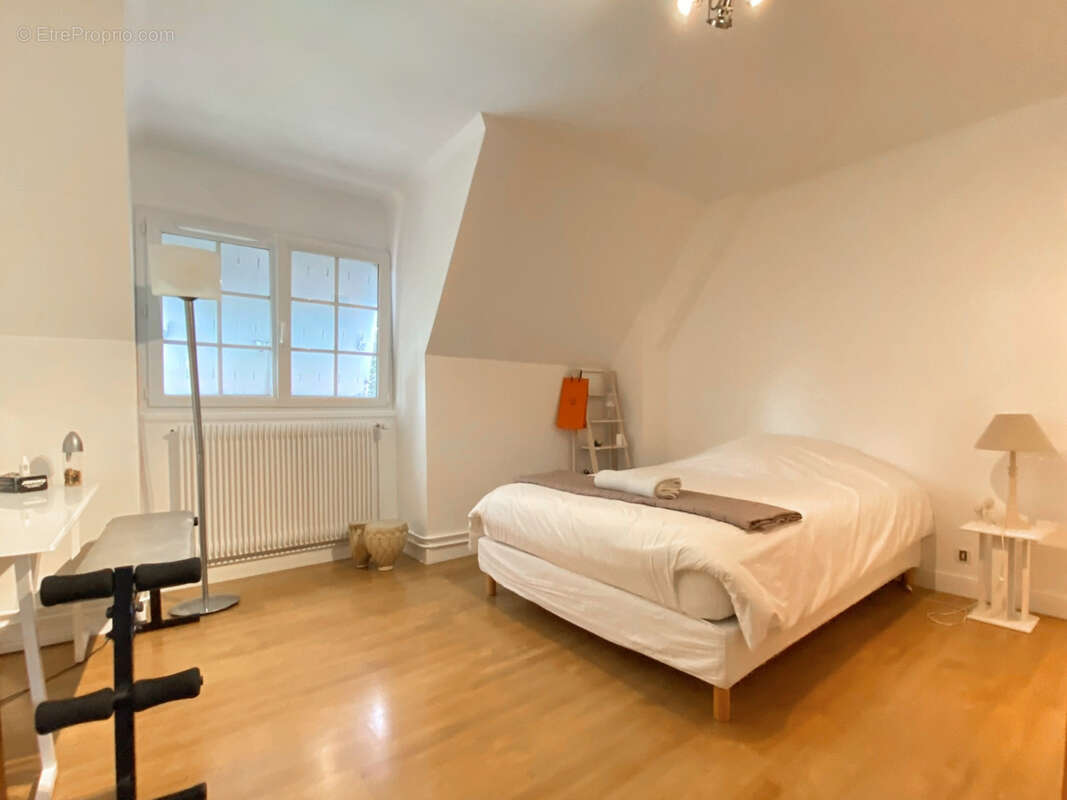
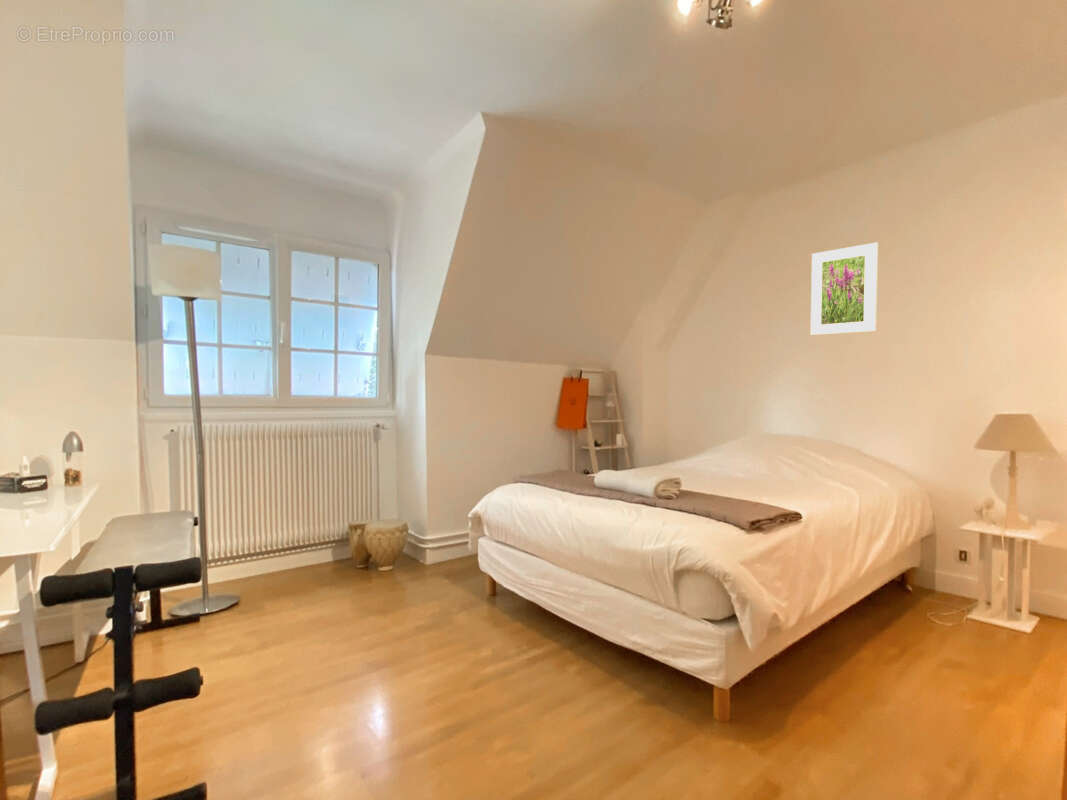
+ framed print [810,242,879,336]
